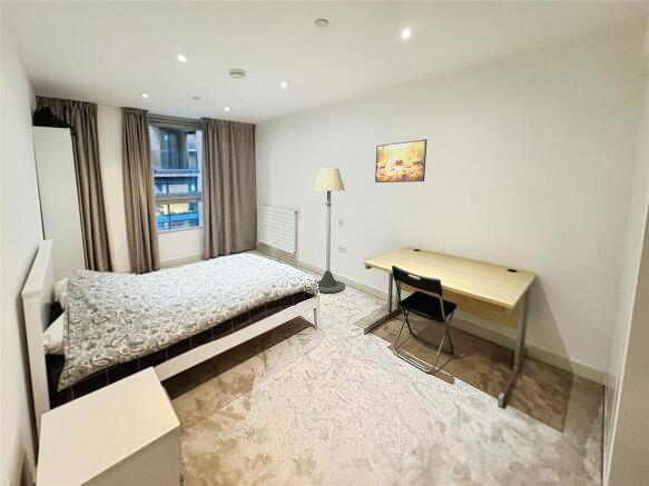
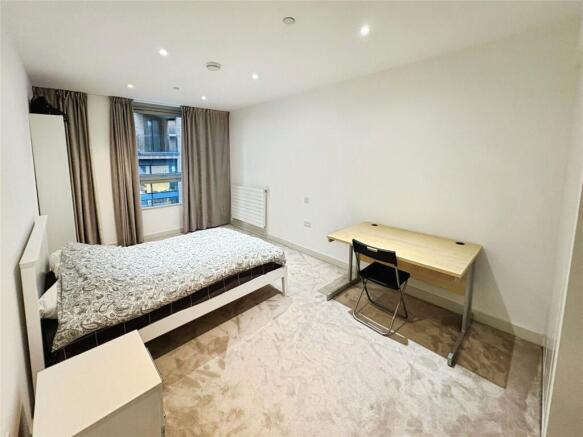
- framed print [374,138,429,184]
- floor lamp [312,167,346,294]
